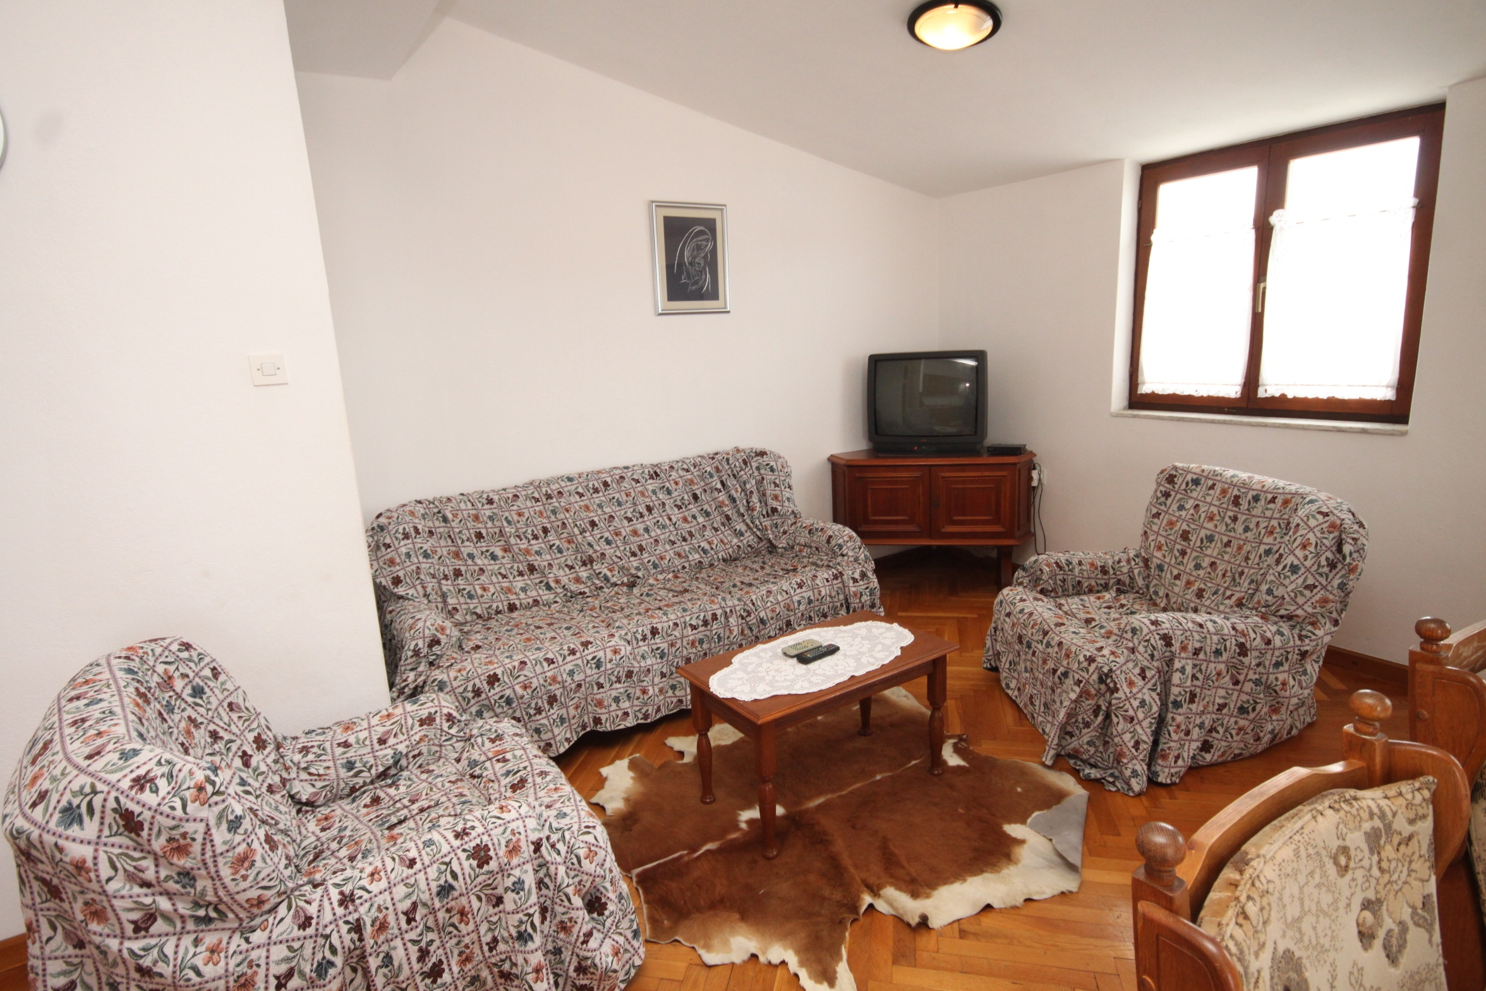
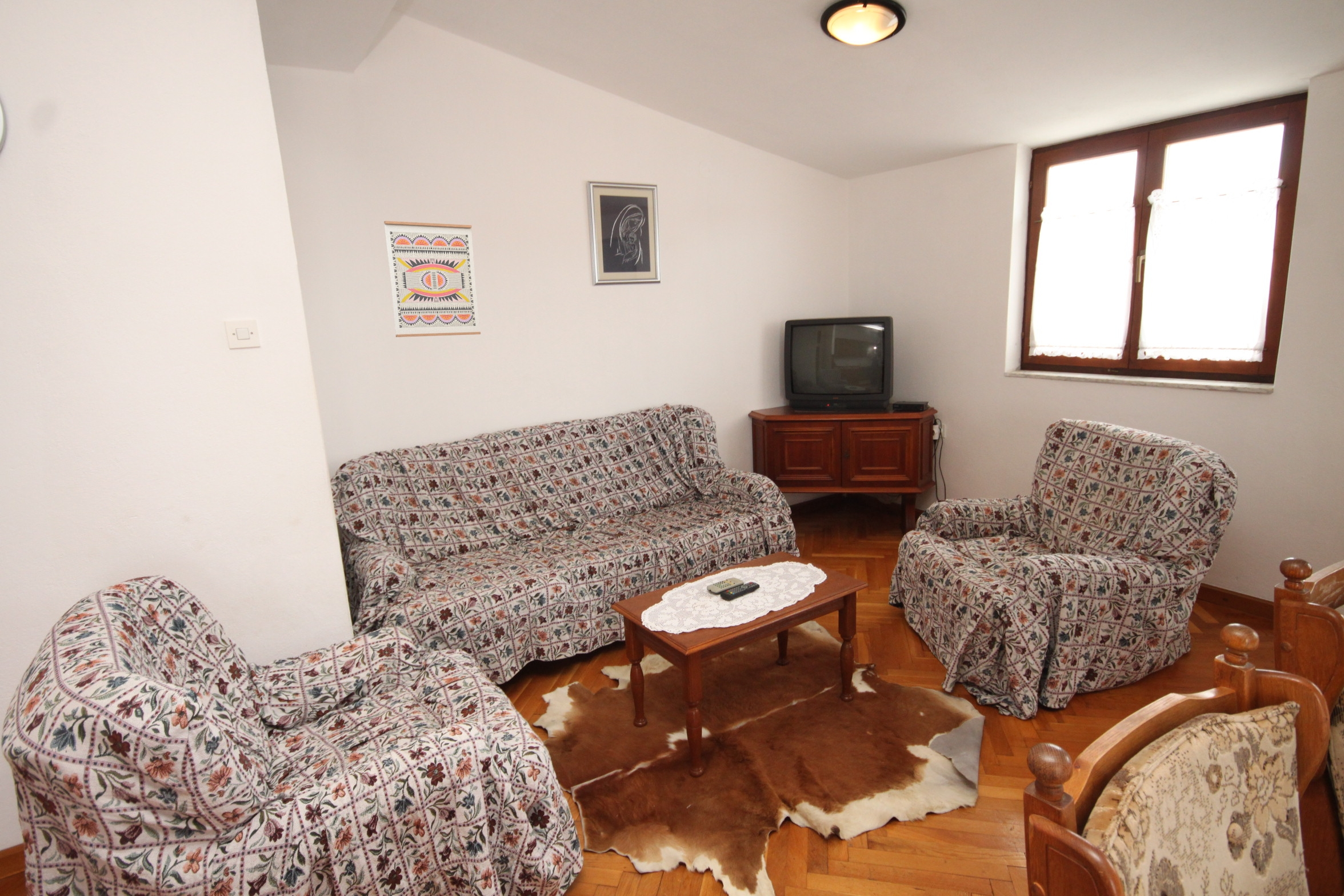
+ wall art [383,221,481,338]
